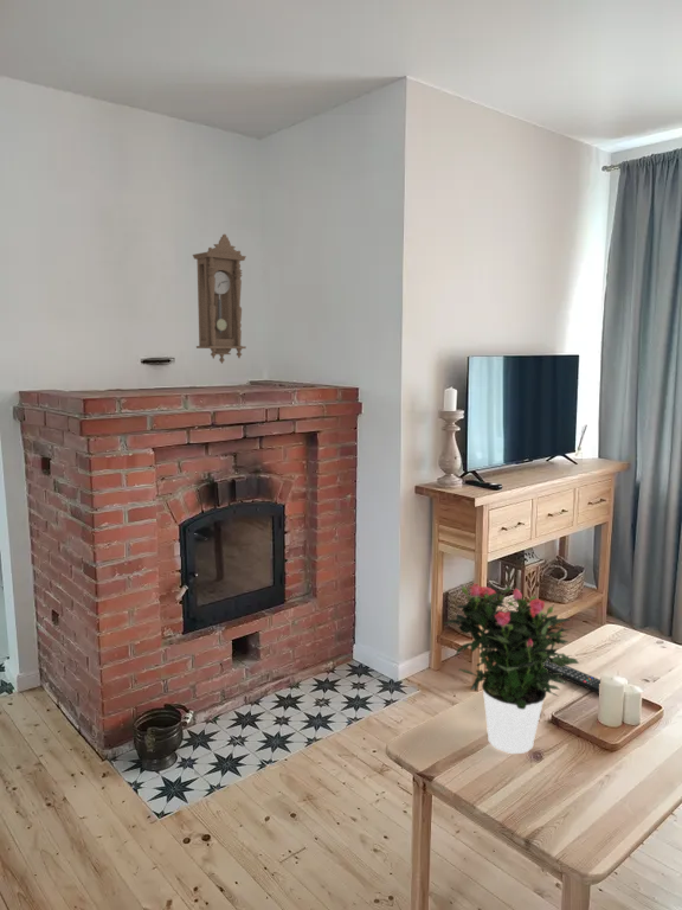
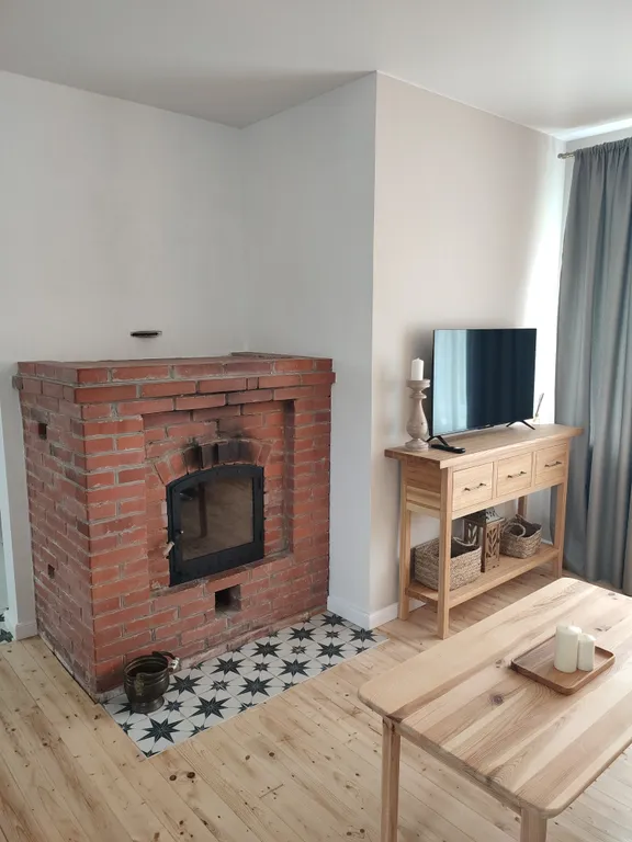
- pendulum clock [192,233,247,365]
- potted flower [443,582,580,755]
- remote control [542,659,601,694]
